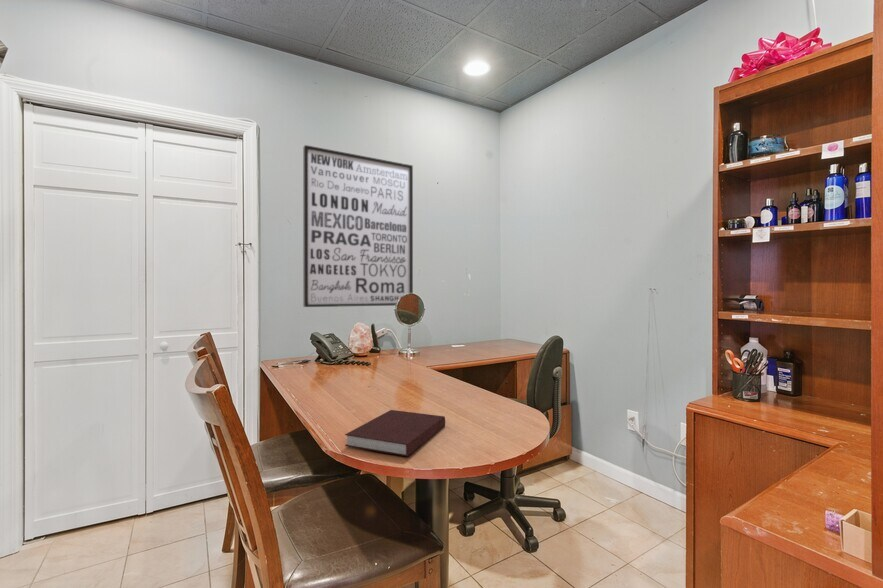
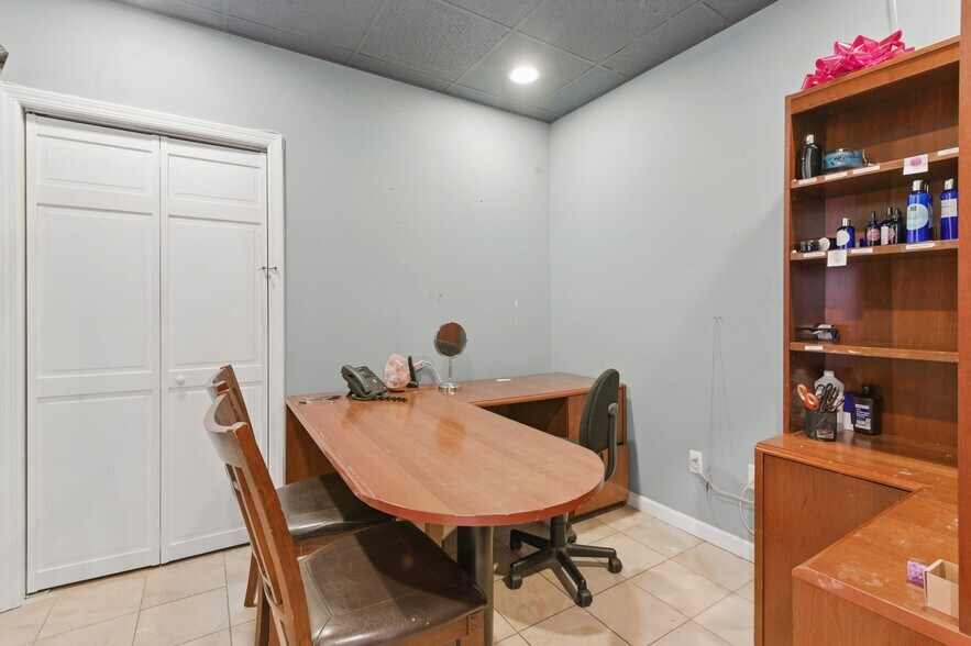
- wall art [302,144,414,308]
- notebook [344,409,446,457]
